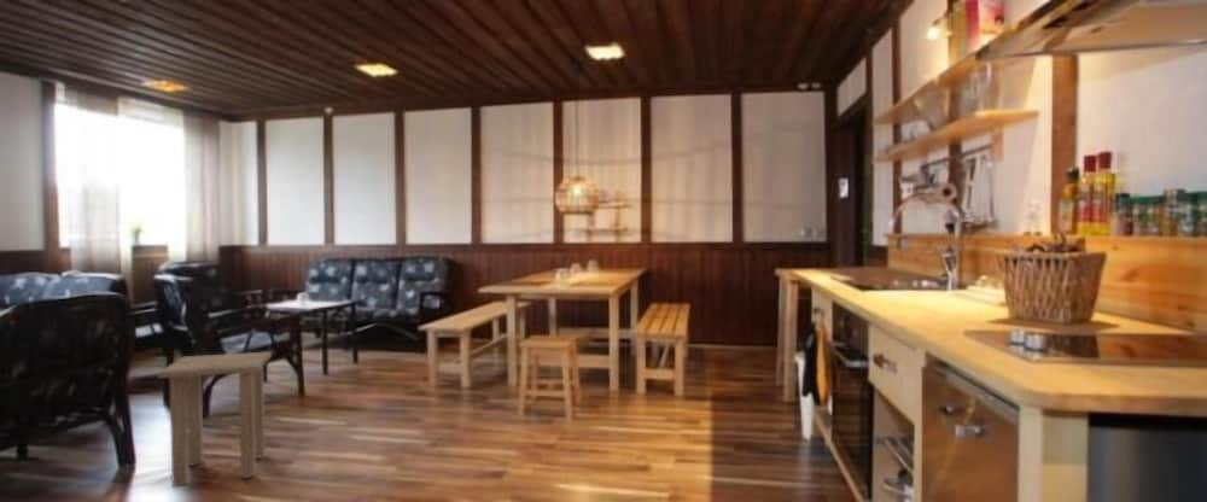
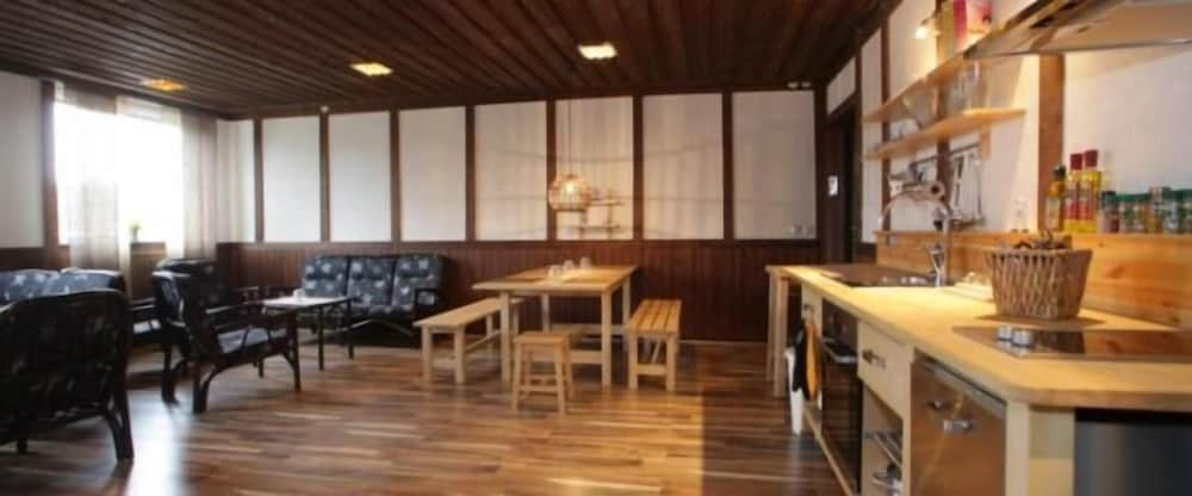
- side table [157,350,273,488]
